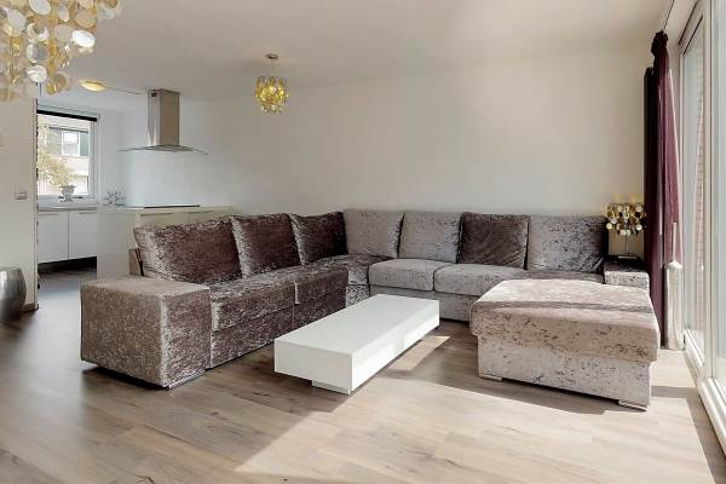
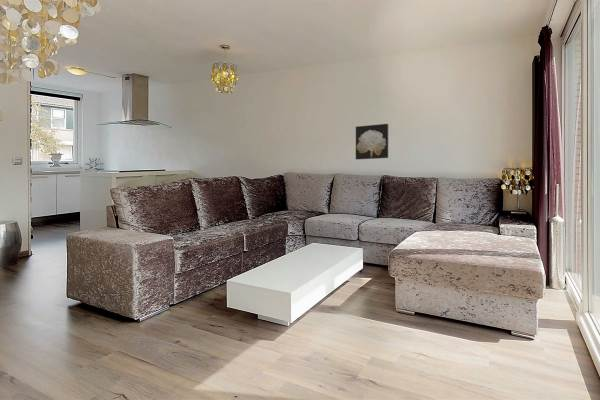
+ wall art [355,123,389,160]
